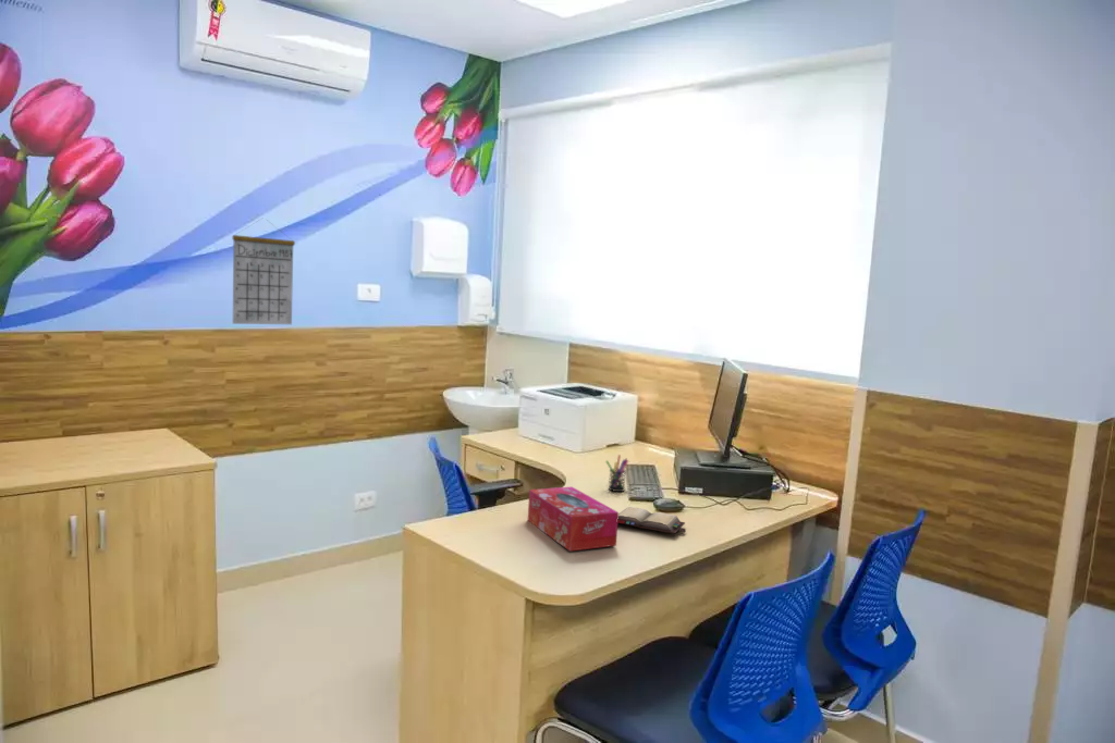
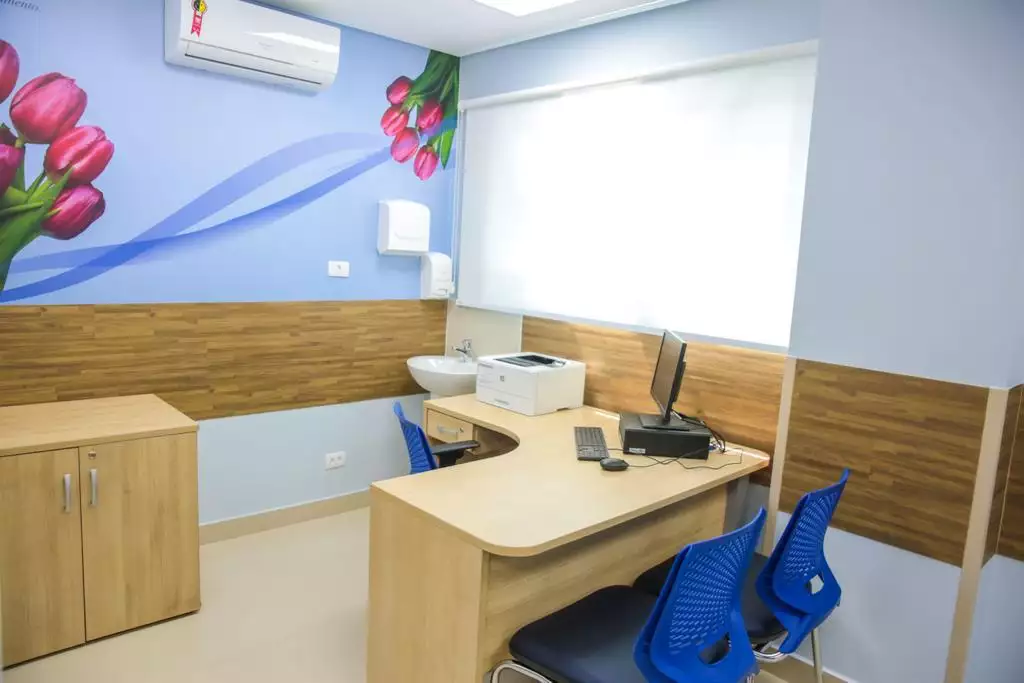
- pen holder [604,454,629,493]
- calendar [232,218,296,325]
- tissue box [527,485,620,553]
- hardback book [617,506,687,534]
